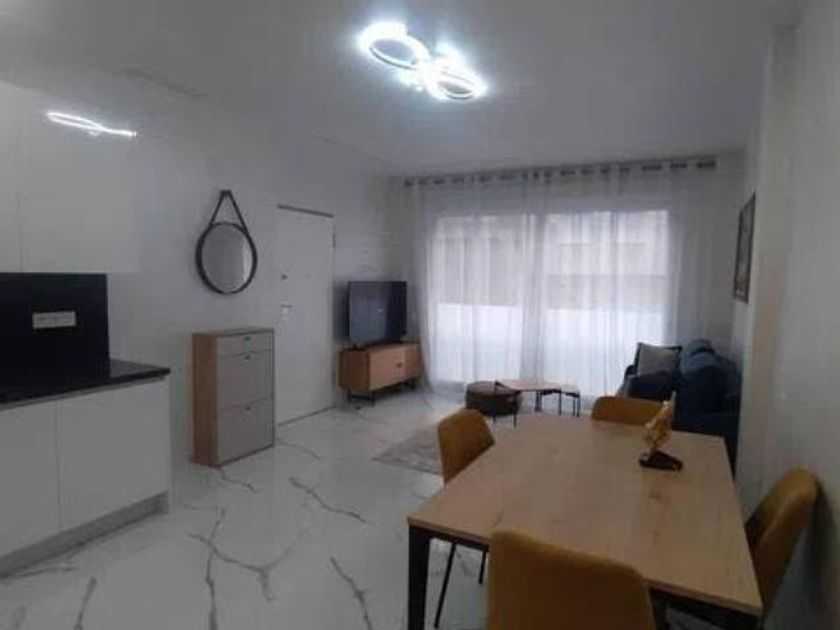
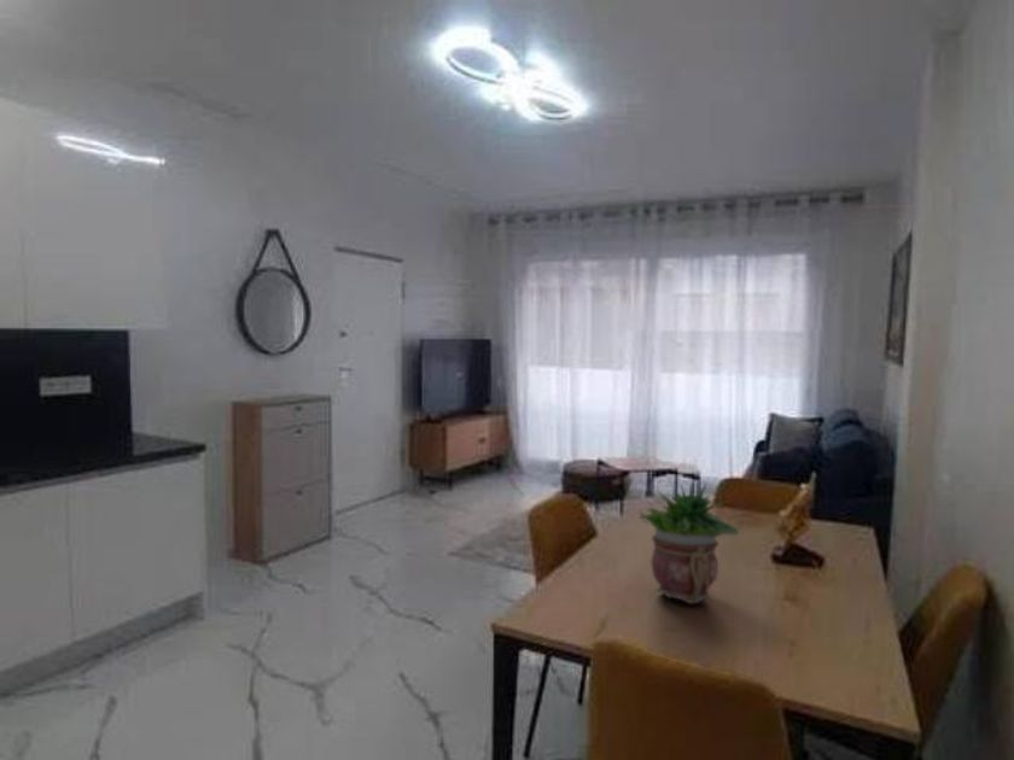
+ potted plant [639,481,740,606]
